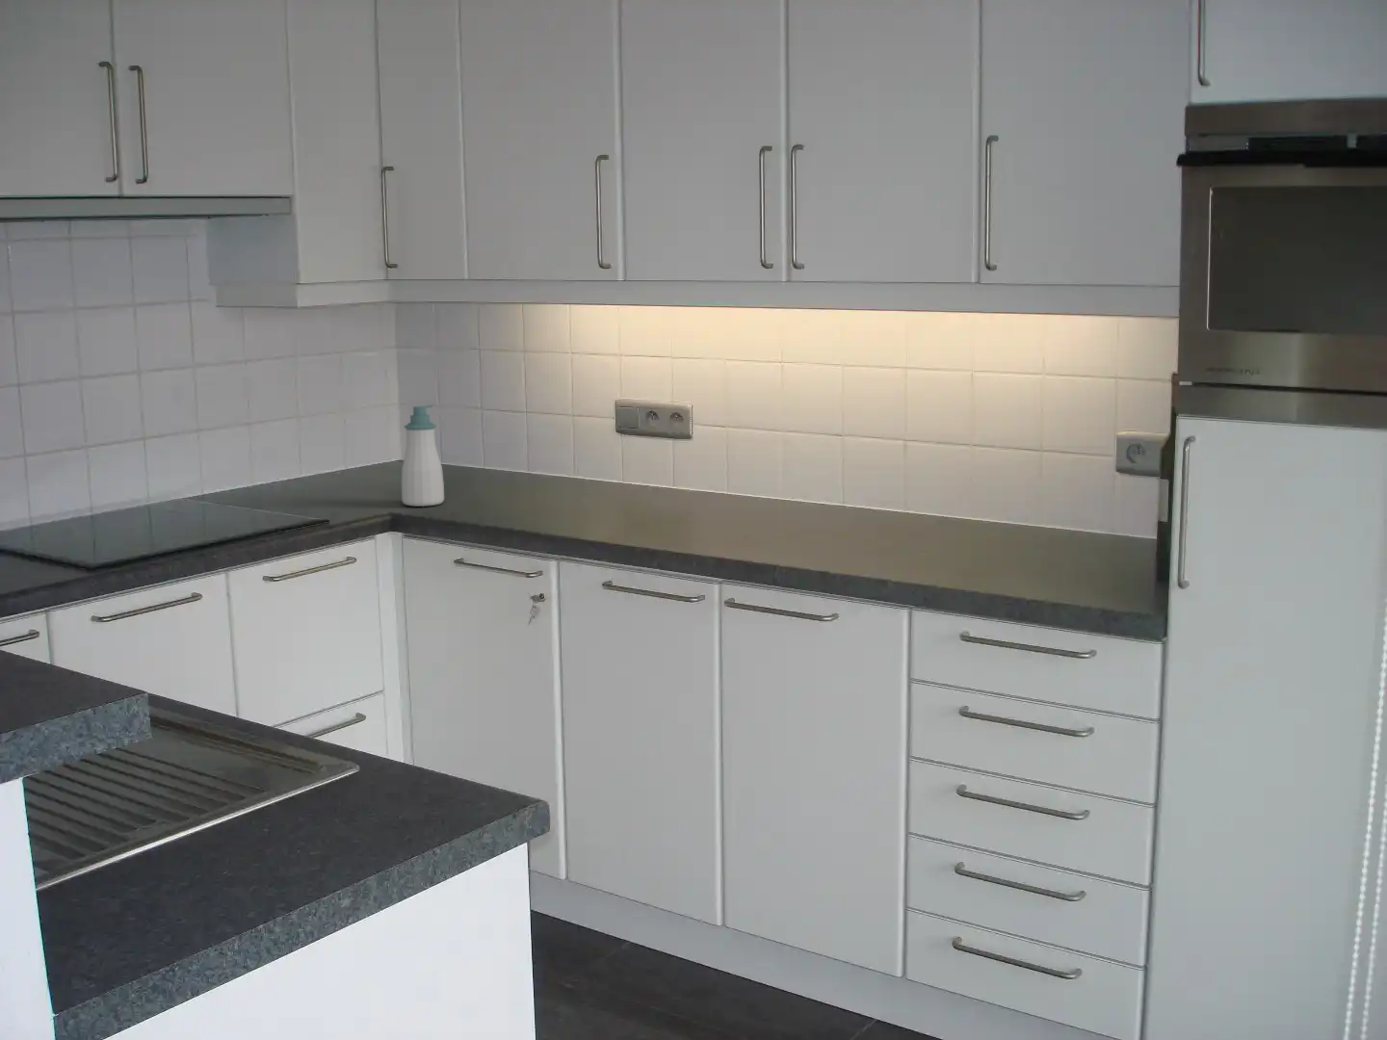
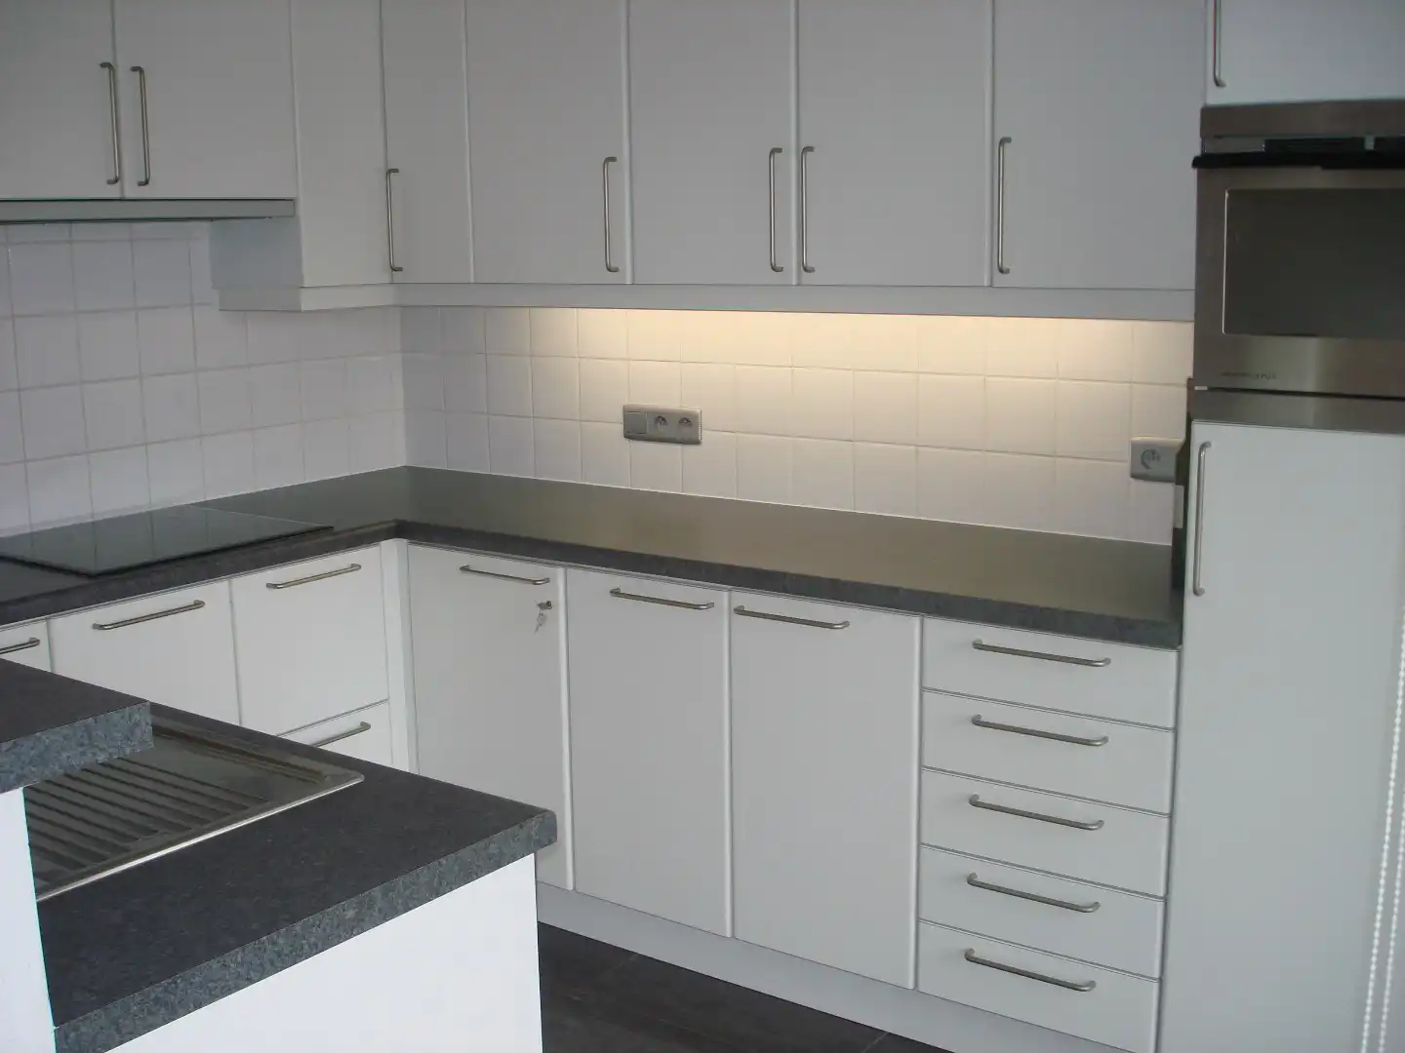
- soap bottle [401,404,444,508]
